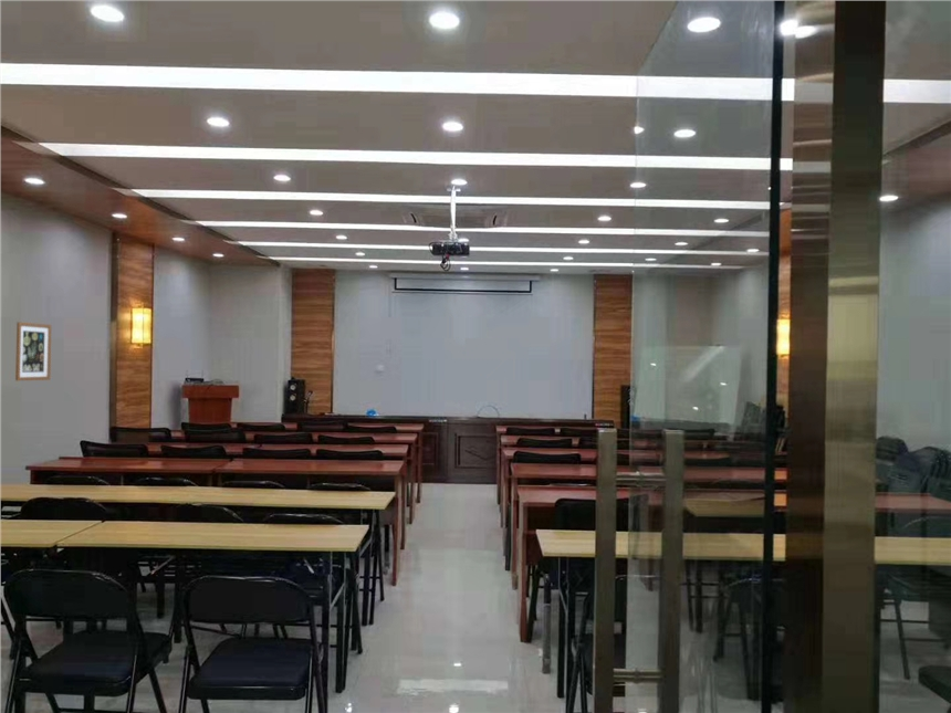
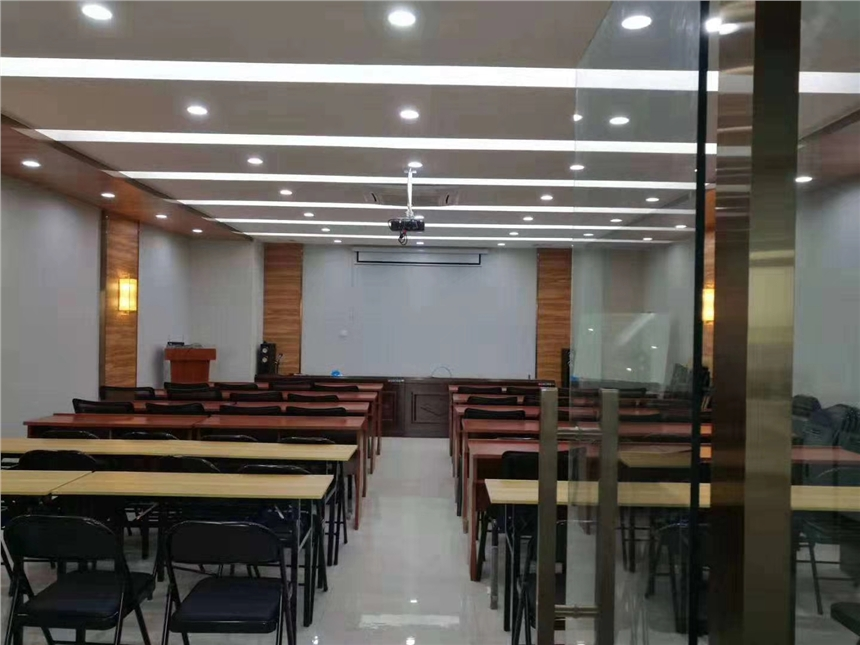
- wall art [14,321,52,381]
